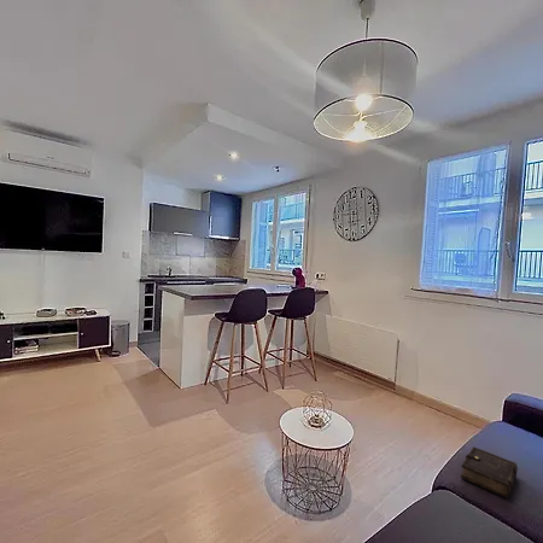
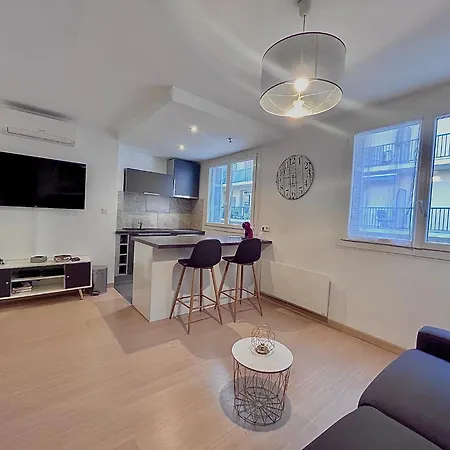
- book [460,445,519,500]
